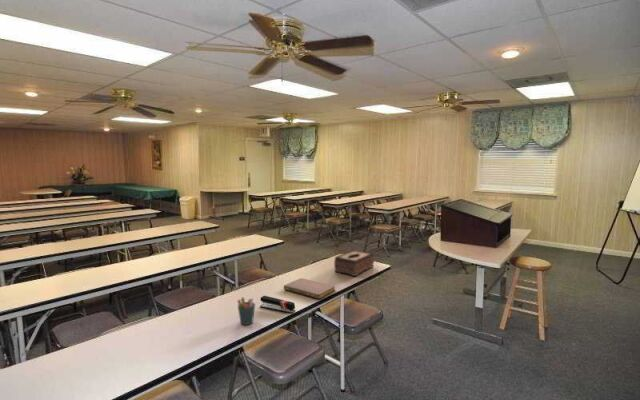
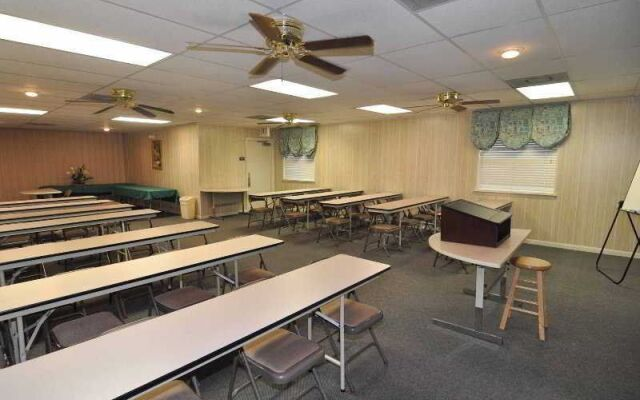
- tissue box [333,249,375,277]
- pen holder [236,297,256,326]
- notebook [283,277,336,300]
- stapler [259,295,296,315]
